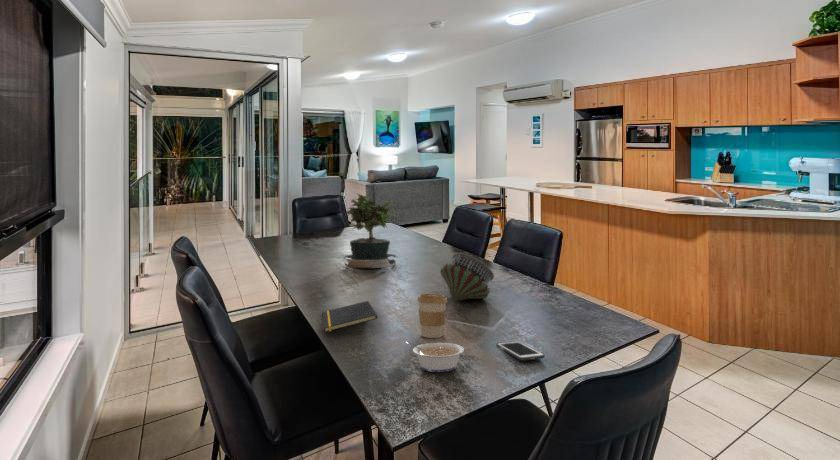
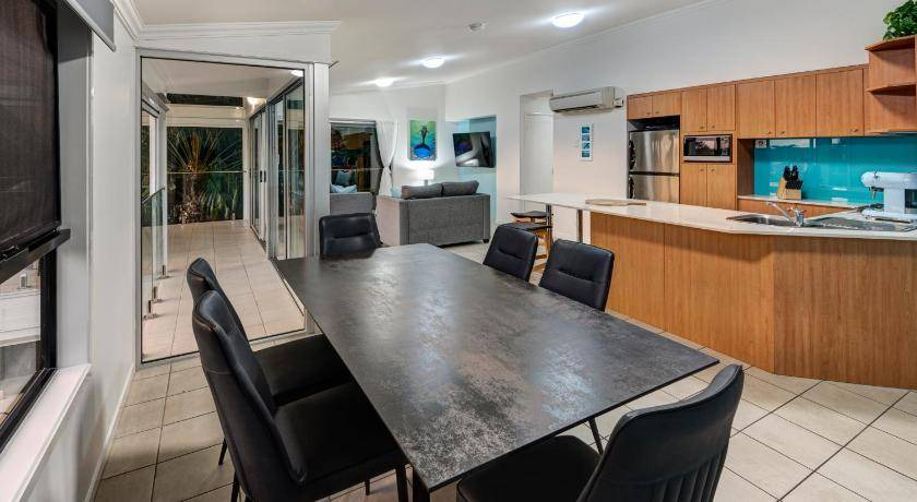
- coffee cup [417,293,448,339]
- legume [404,341,465,373]
- cell phone [496,340,546,362]
- notepad [322,300,378,333]
- potted plant [342,193,399,269]
- drum [439,252,495,303]
